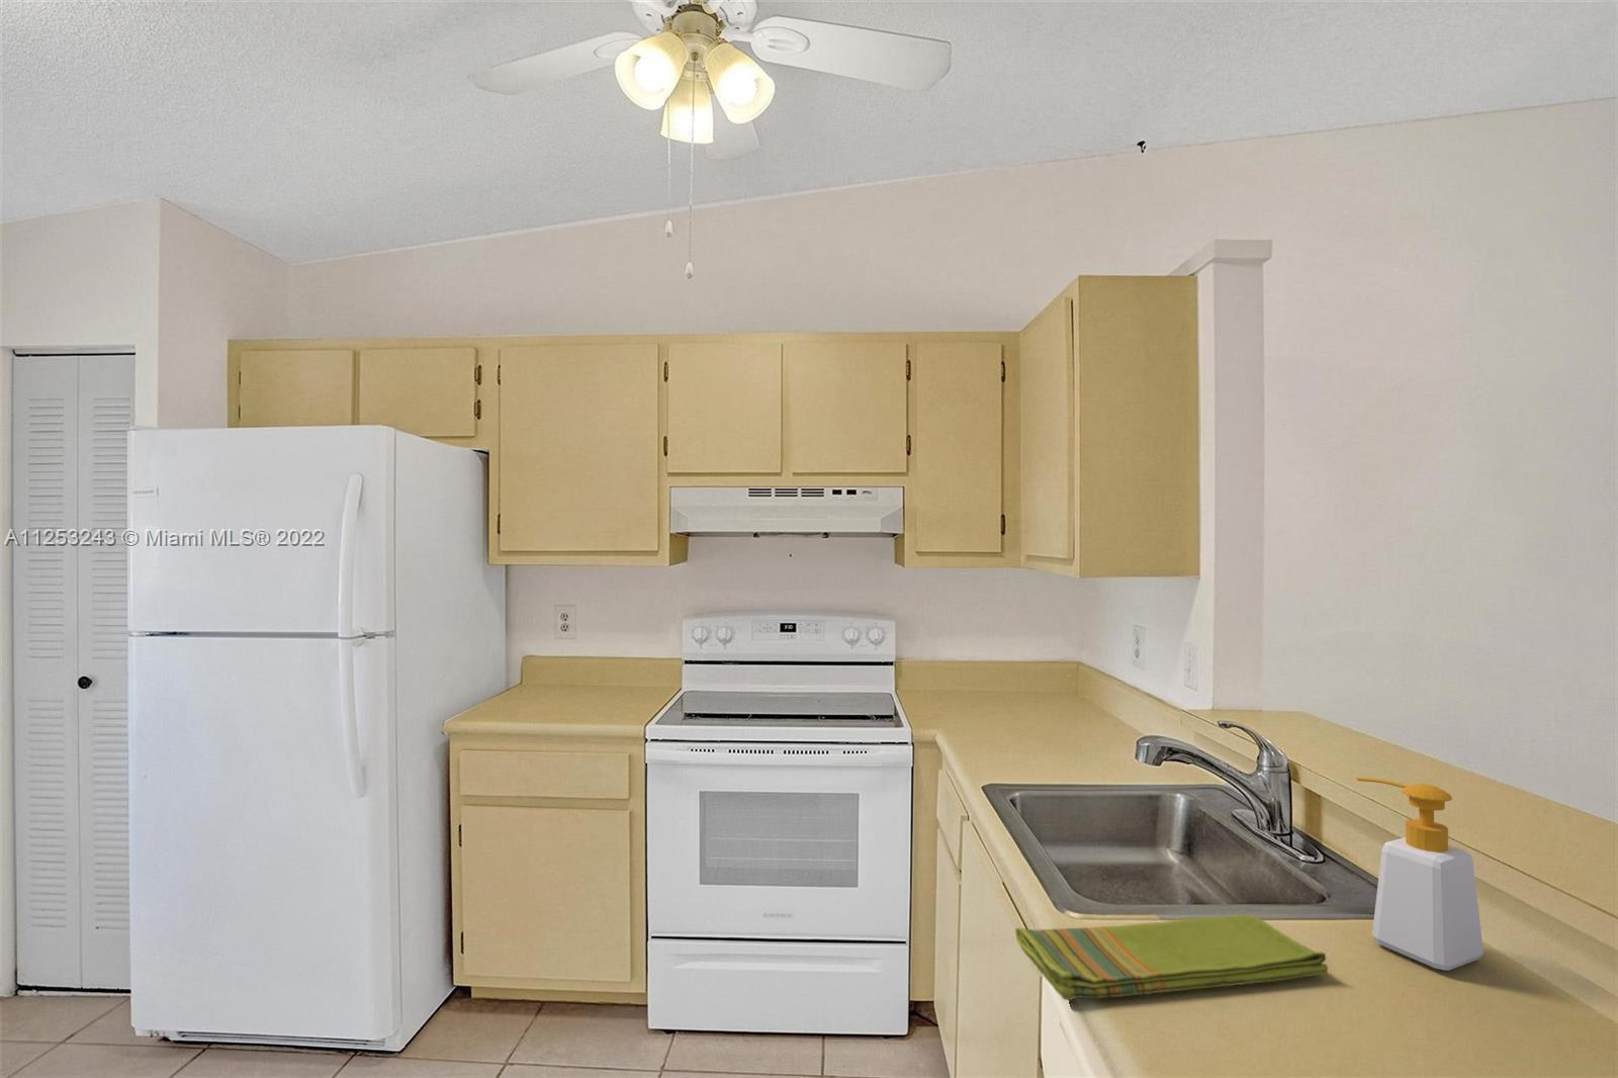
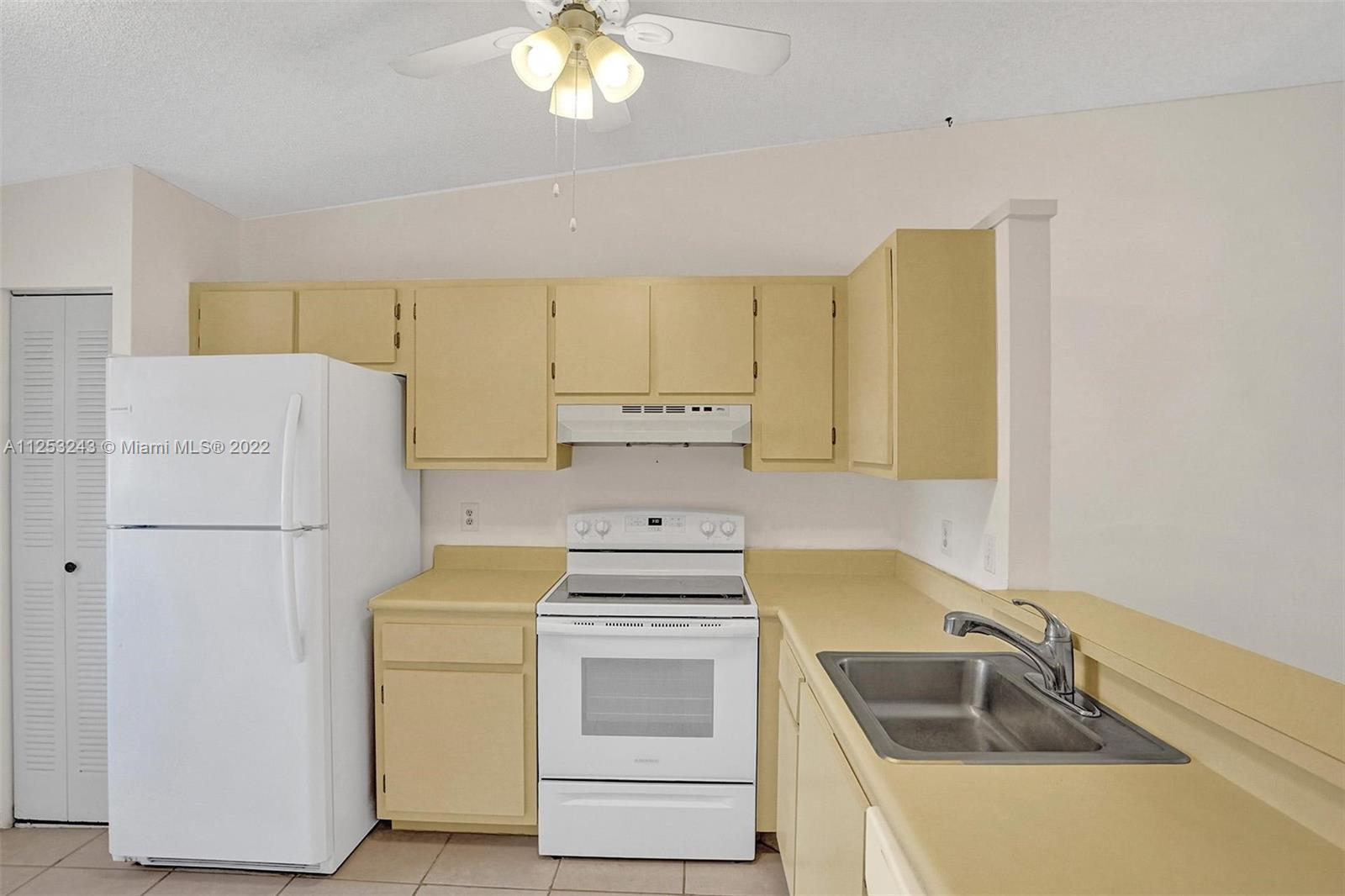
- soap bottle [1355,777,1484,972]
- dish towel [1014,914,1329,1001]
